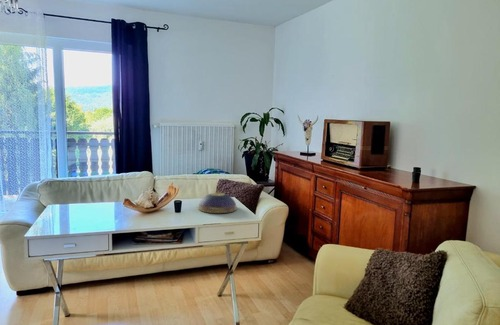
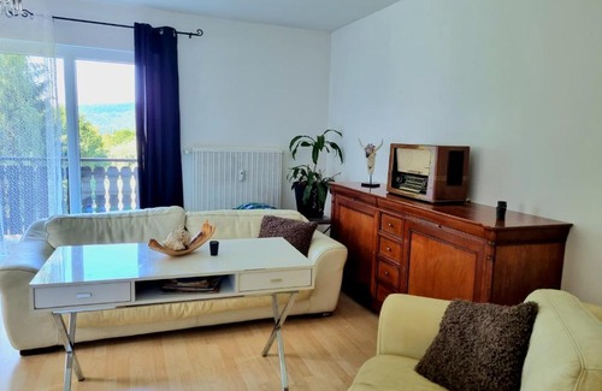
- decorative bowl [197,191,238,214]
